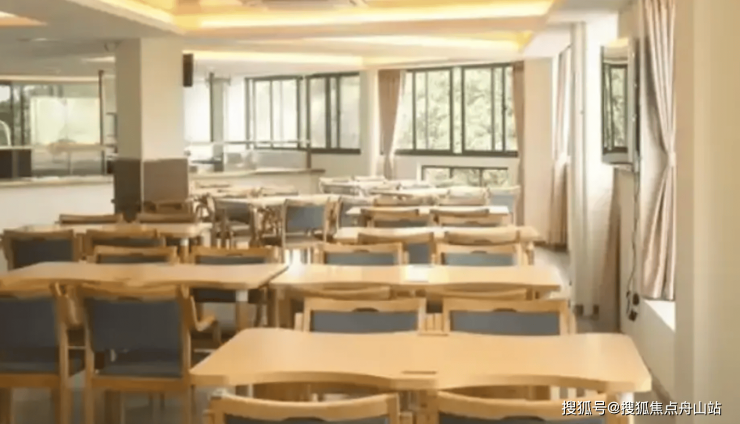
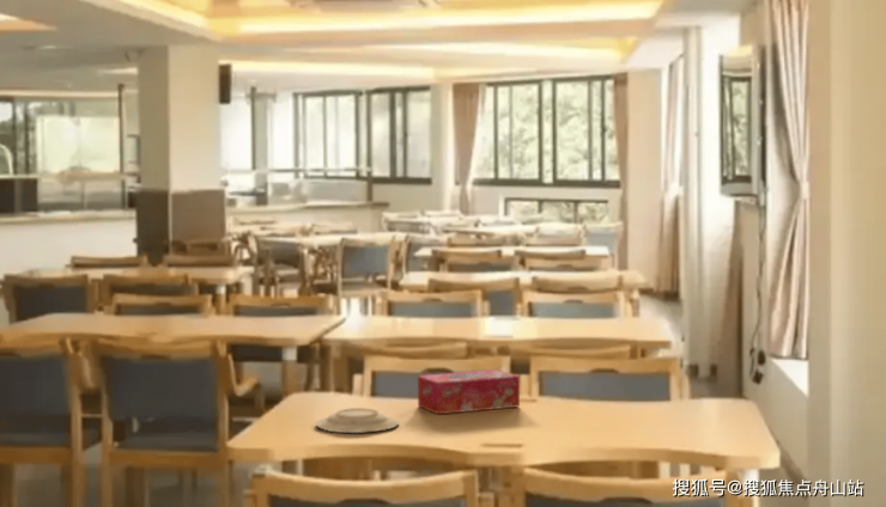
+ tissue box [417,368,521,415]
+ plate [315,407,400,434]
